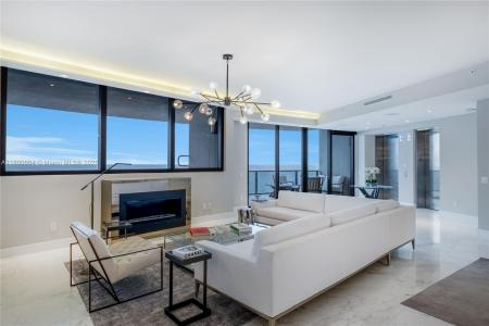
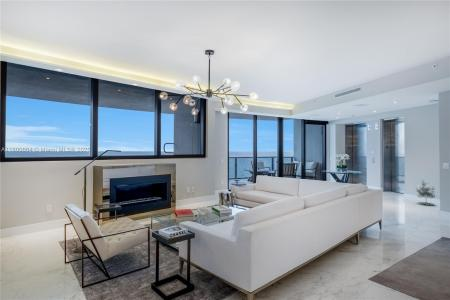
+ potted tree [415,179,437,207]
